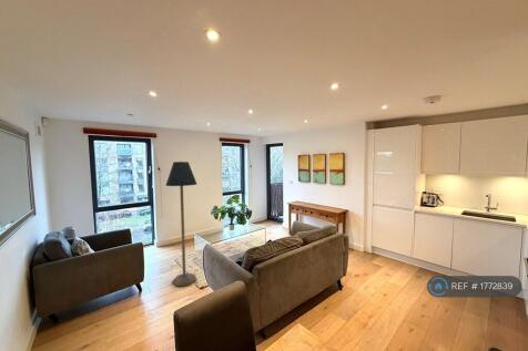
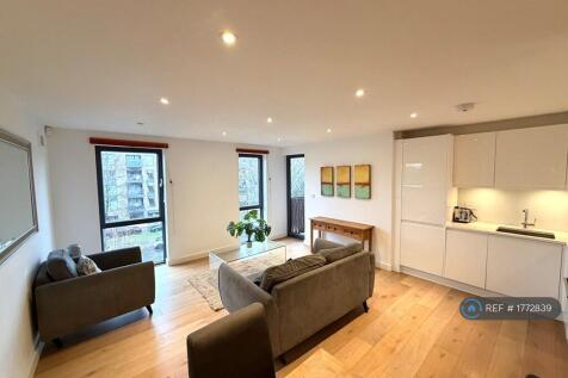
- floor lamp [165,161,197,288]
